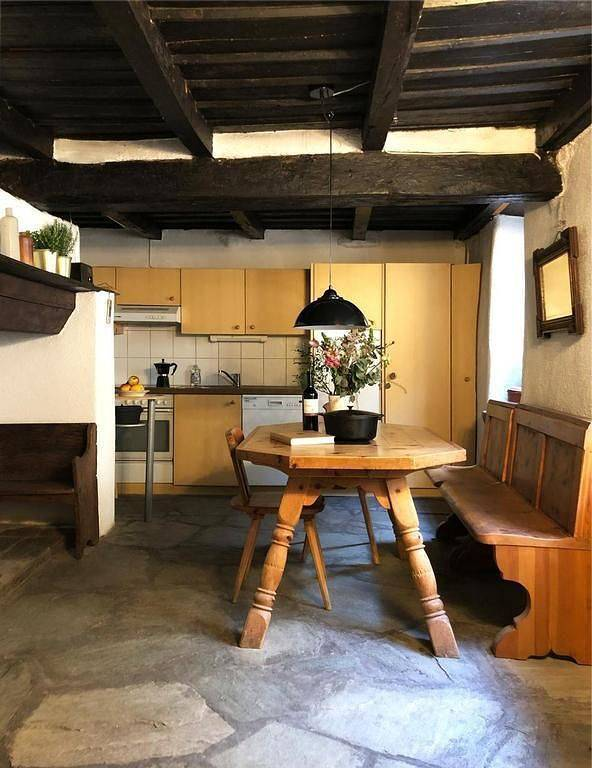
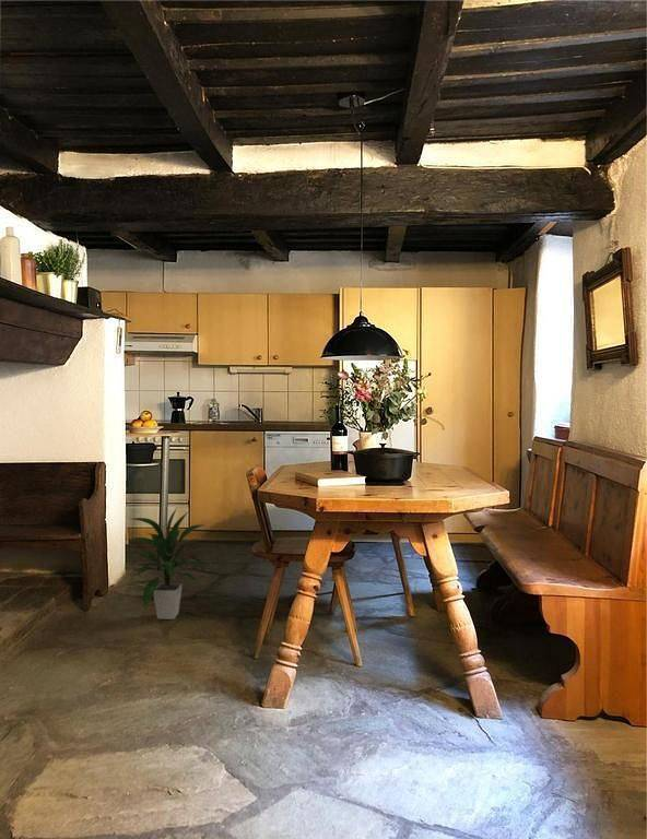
+ indoor plant [126,507,211,621]
